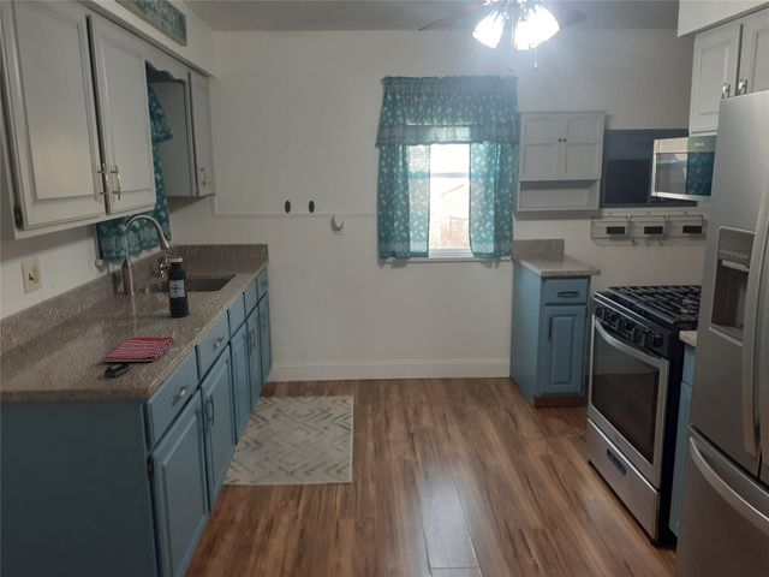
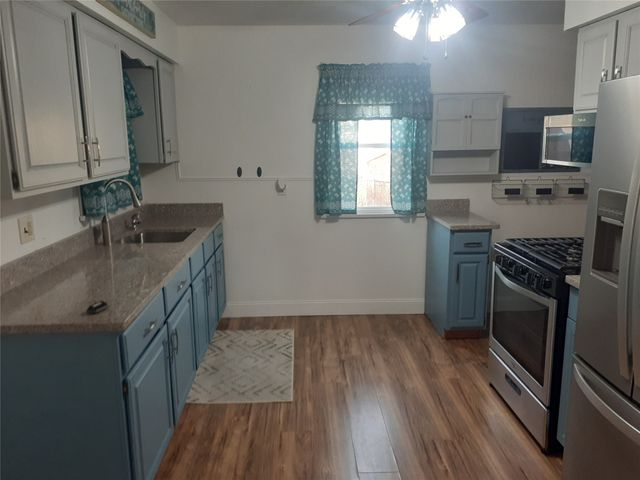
- water bottle [166,255,190,319]
- dish towel [102,335,175,363]
